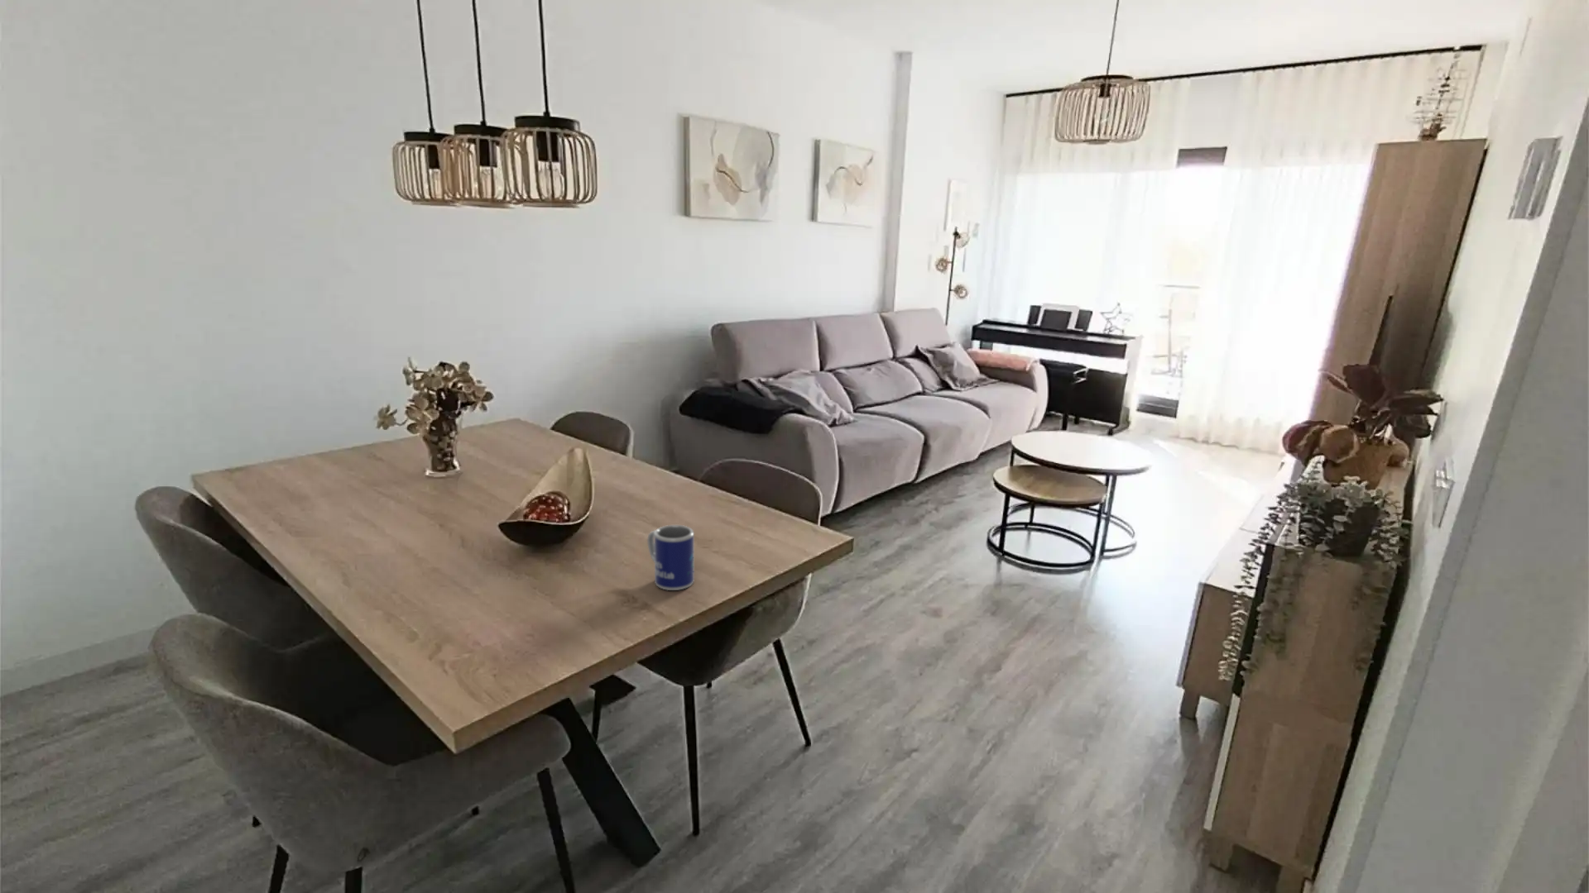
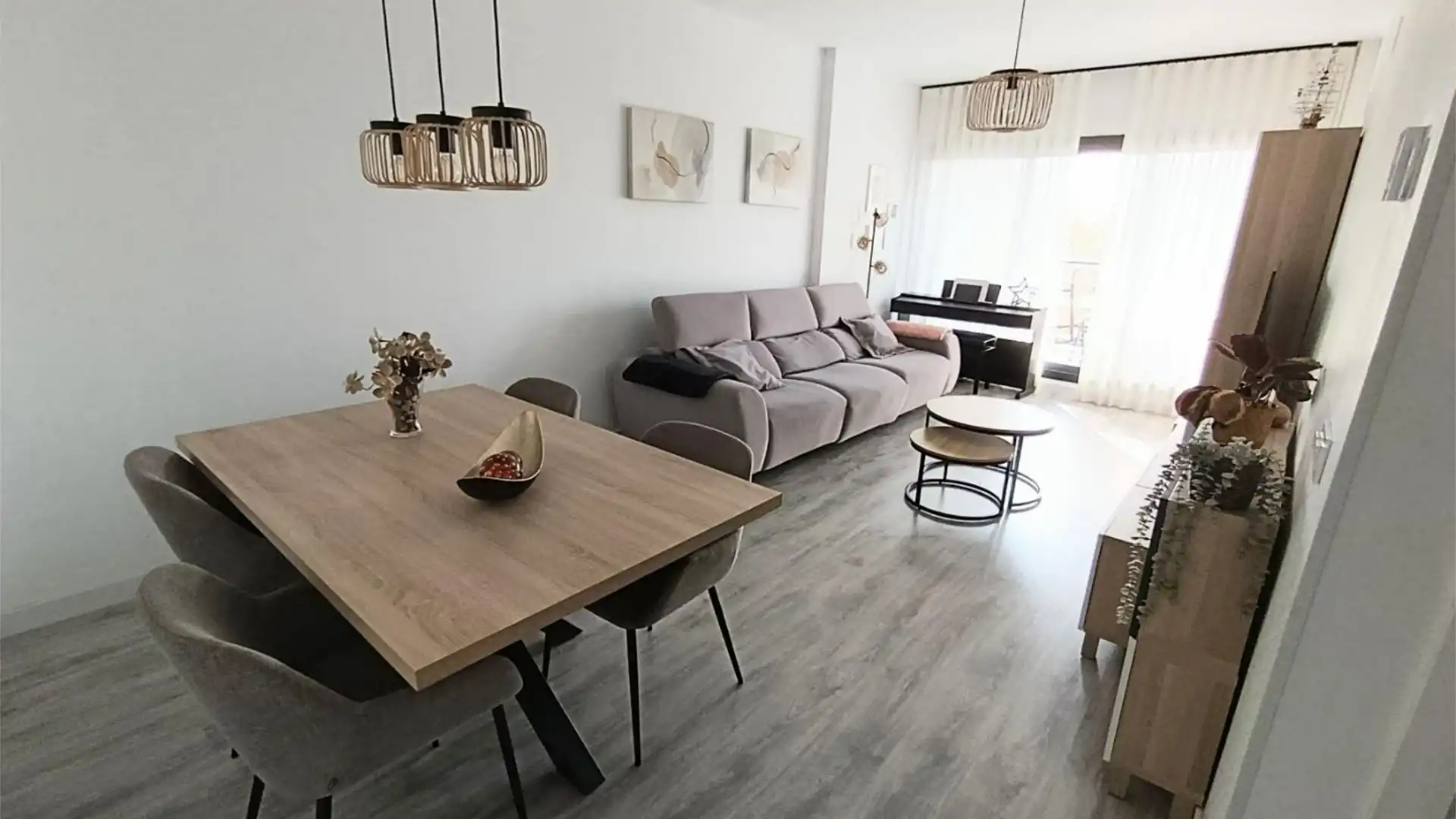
- mug [646,524,694,591]
